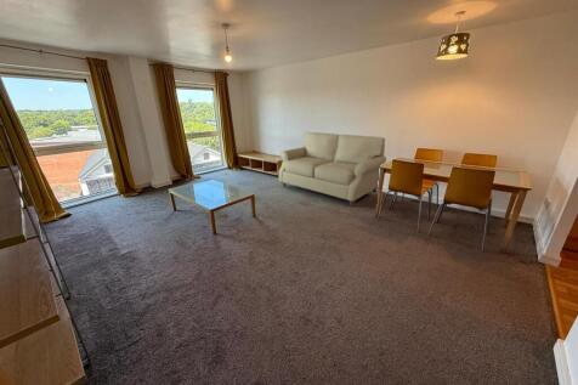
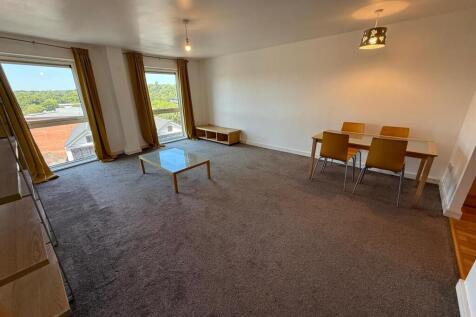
- sofa [278,131,387,208]
